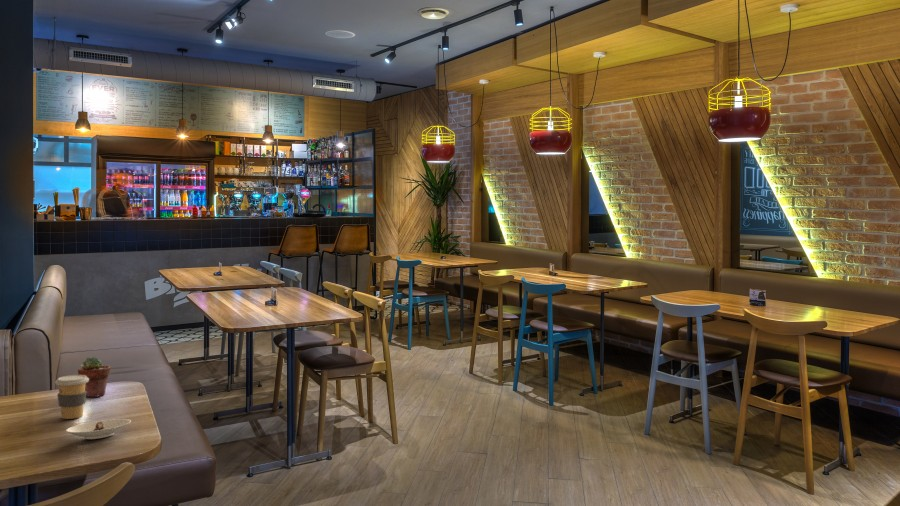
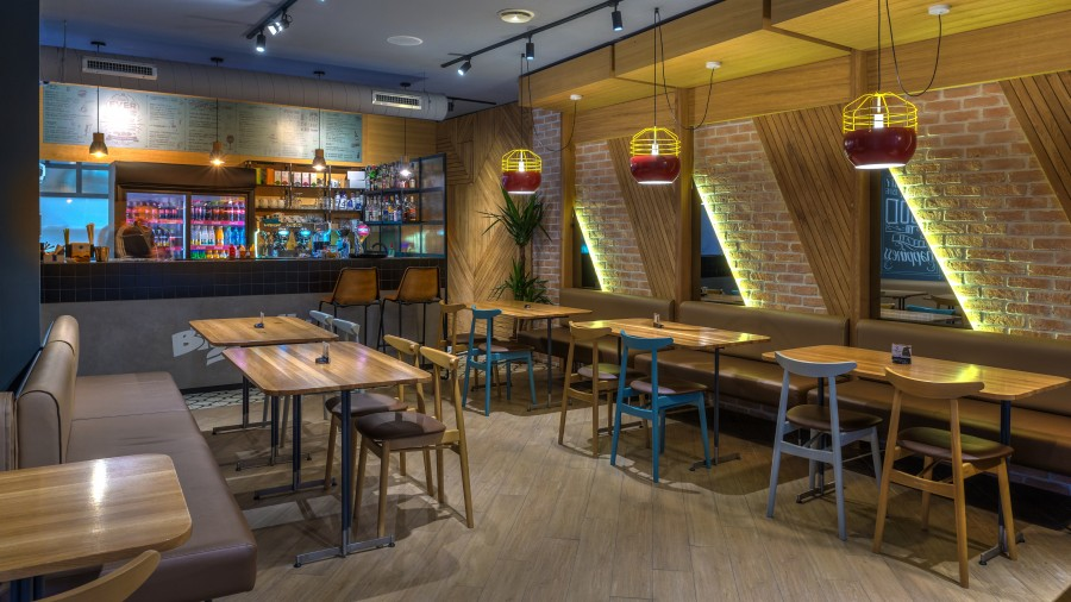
- saucer [65,418,132,440]
- potted succulent [77,356,112,398]
- coffee cup [54,374,89,420]
